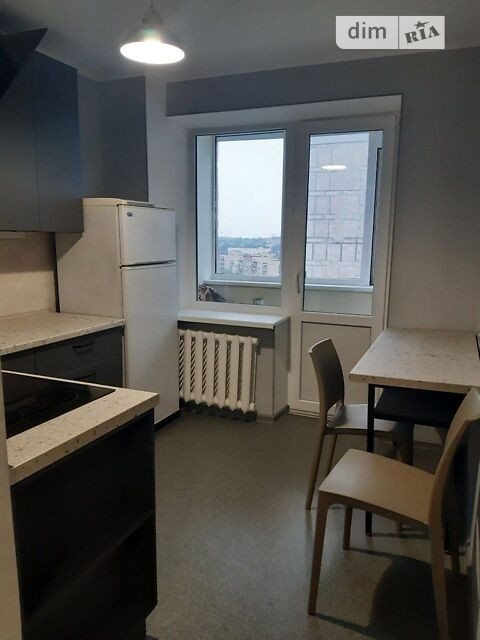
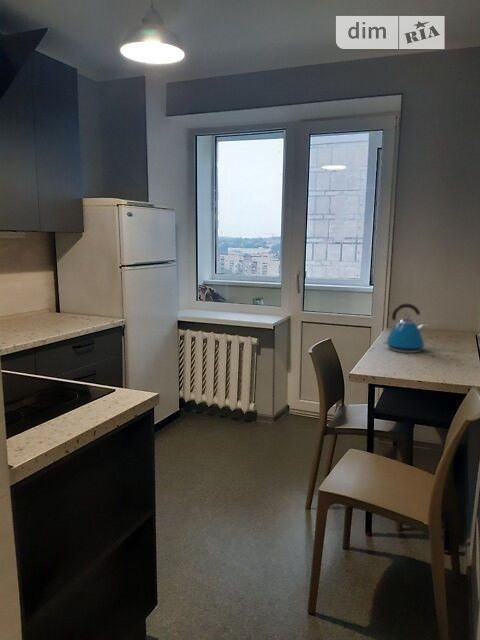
+ kettle [382,303,428,354]
